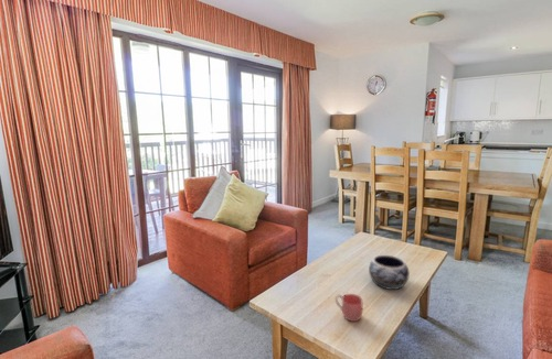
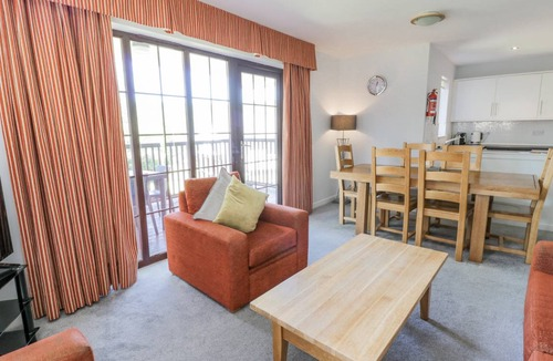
- decorative bowl [368,254,411,291]
- mug [335,293,363,323]
